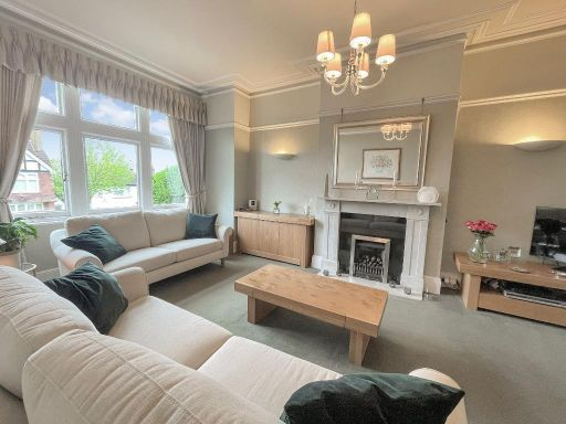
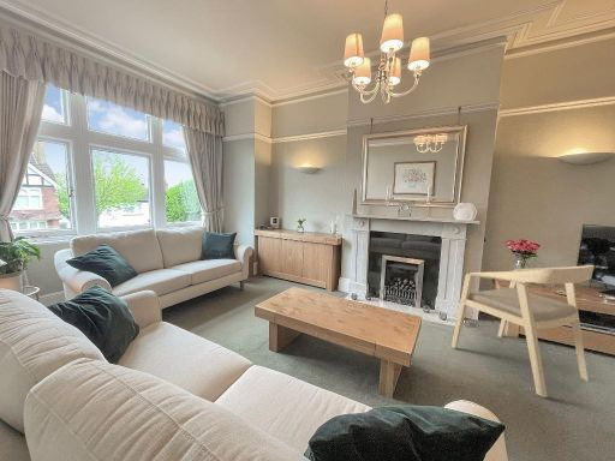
+ armchair [450,264,596,399]
